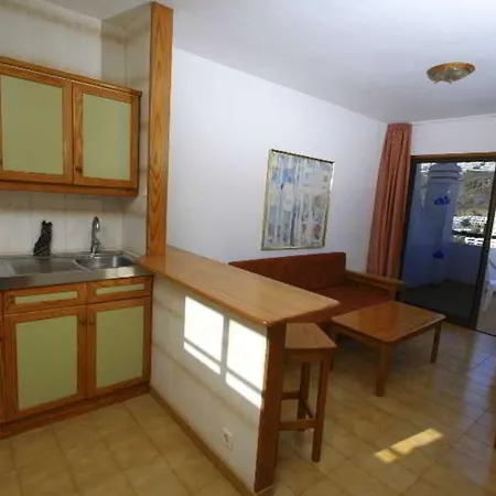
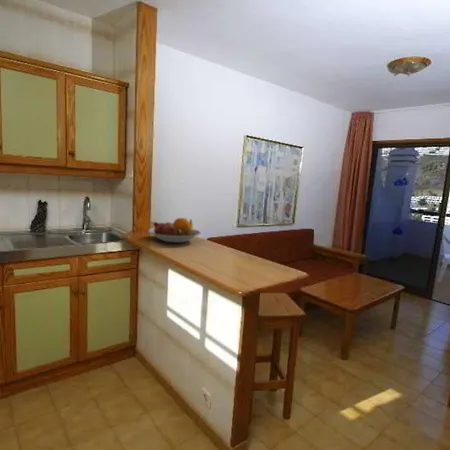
+ fruit bowl [147,217,202,244]
